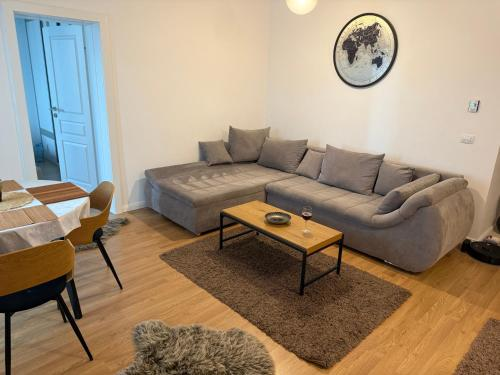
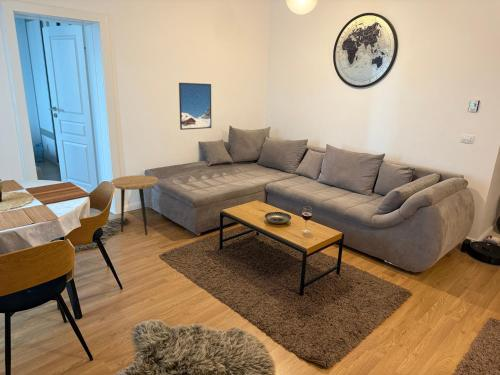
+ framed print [178,82,212,131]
+ side table [110,174,160,236]
